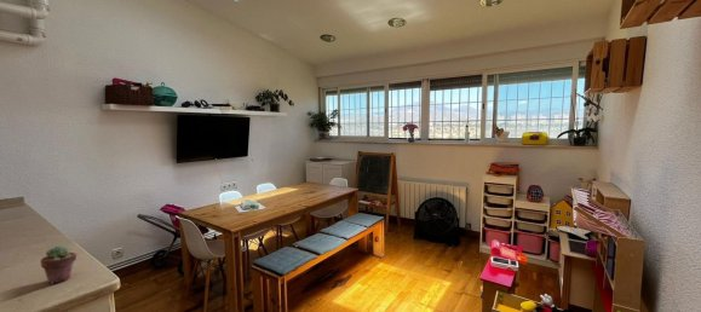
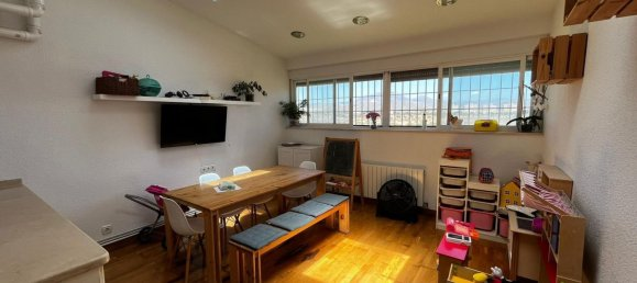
- potted succulent [40,245,77,285]
